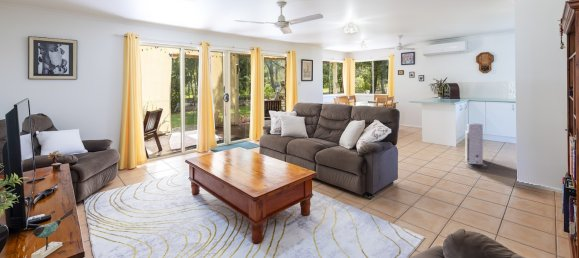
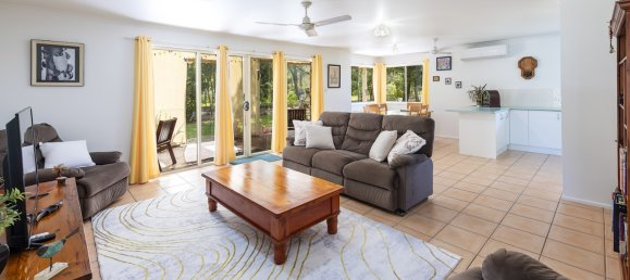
- air purifier [463,123,488,167]
